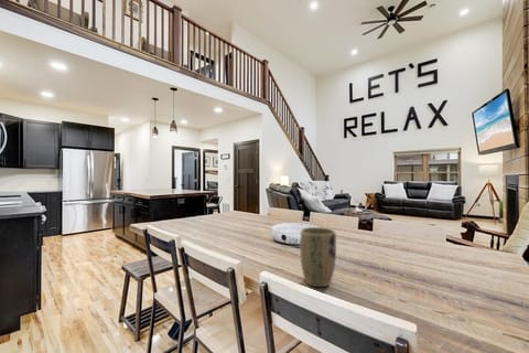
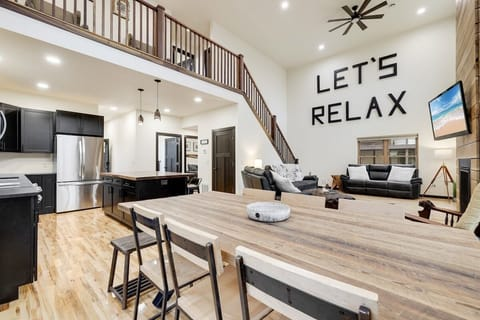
- plant pot [299,226,337,288]
